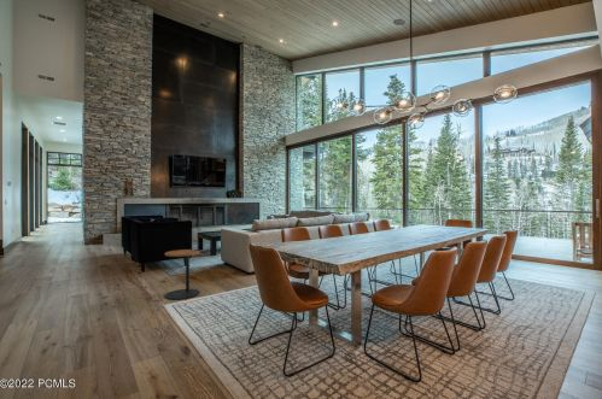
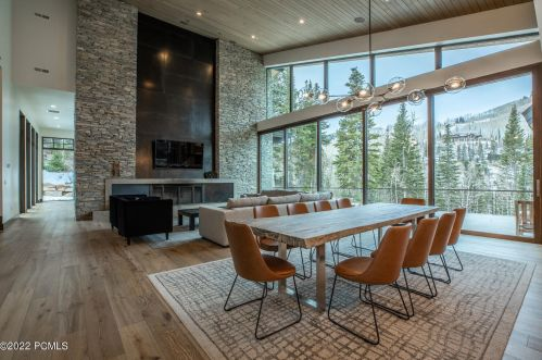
- side table [164,248,201,301]
